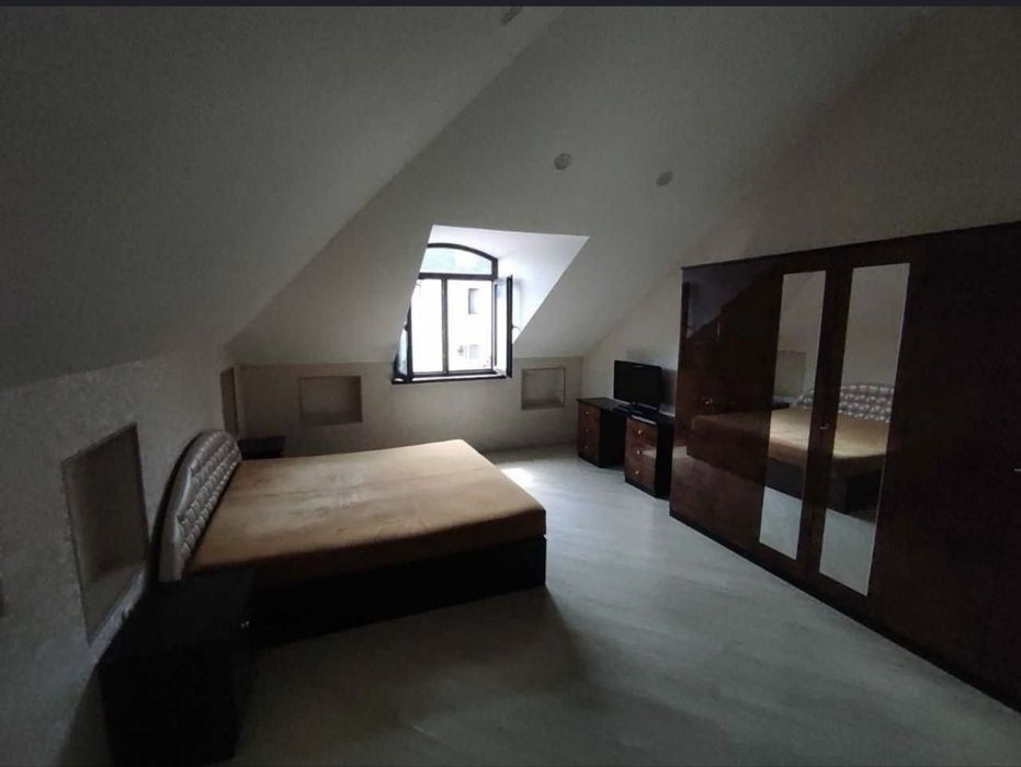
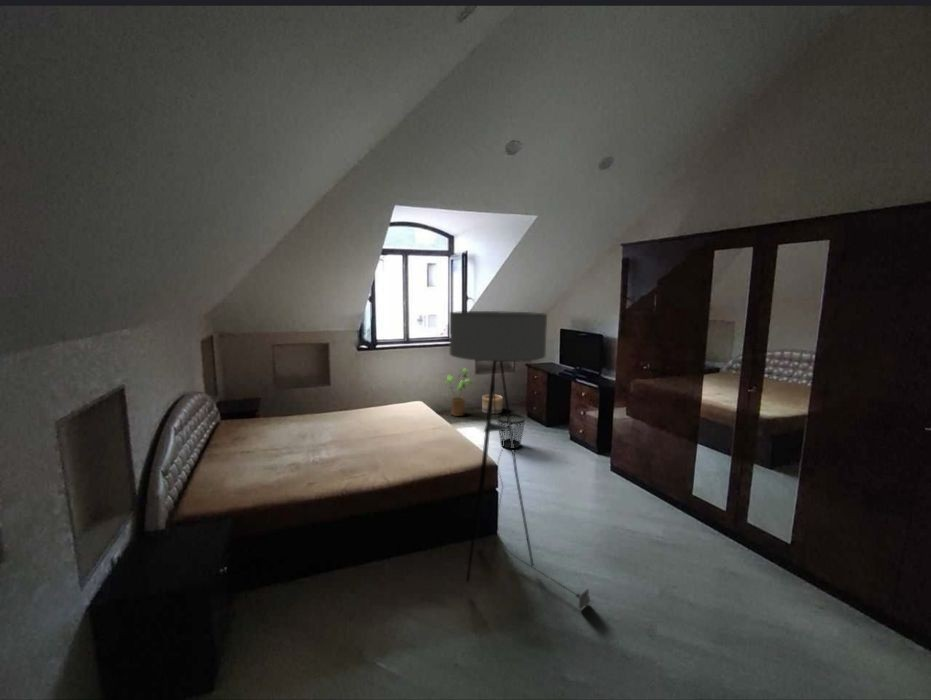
+ basket [481,393,504,415]
+ house plant [444,367,473,417]
+ wastebasket [496,413,527,450]
+ floor lamp [449,310,595,610]
